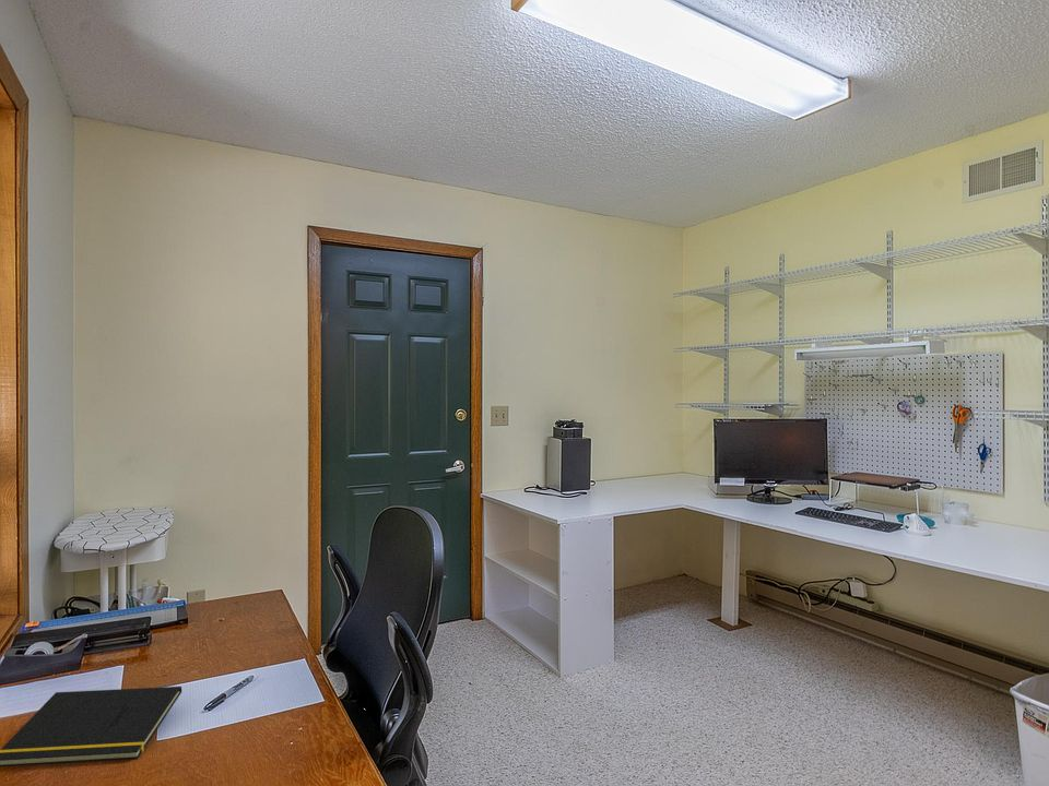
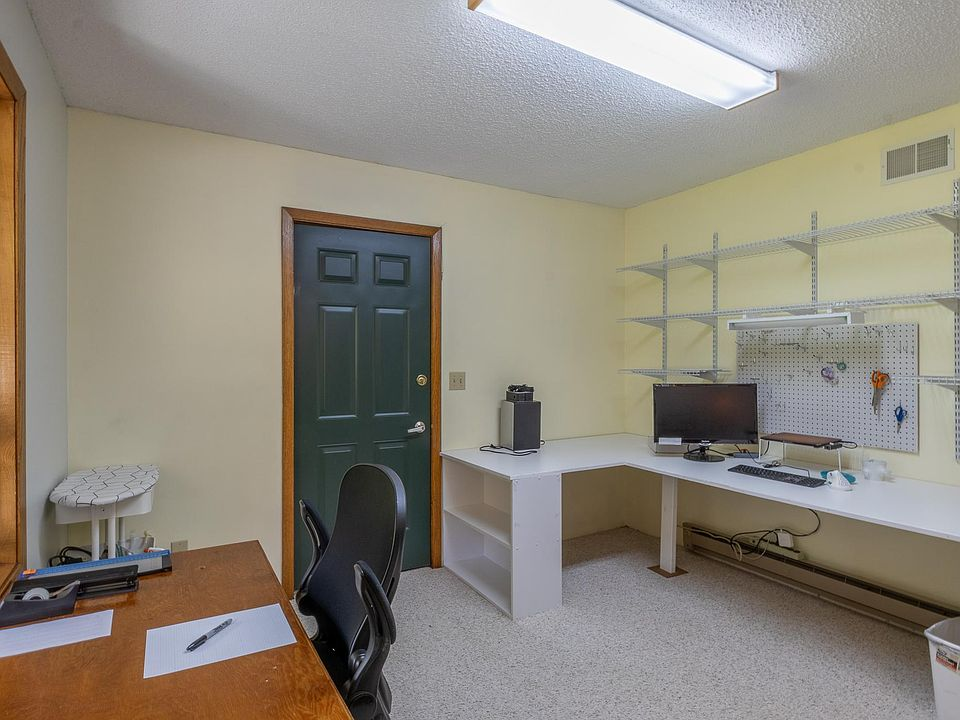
- notepad [0,686,182,767]
